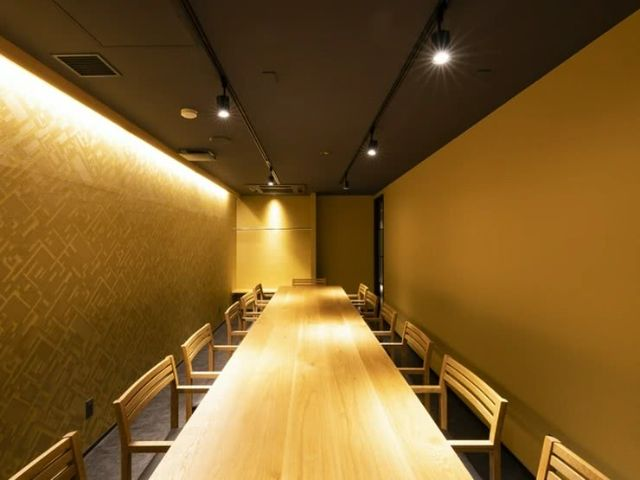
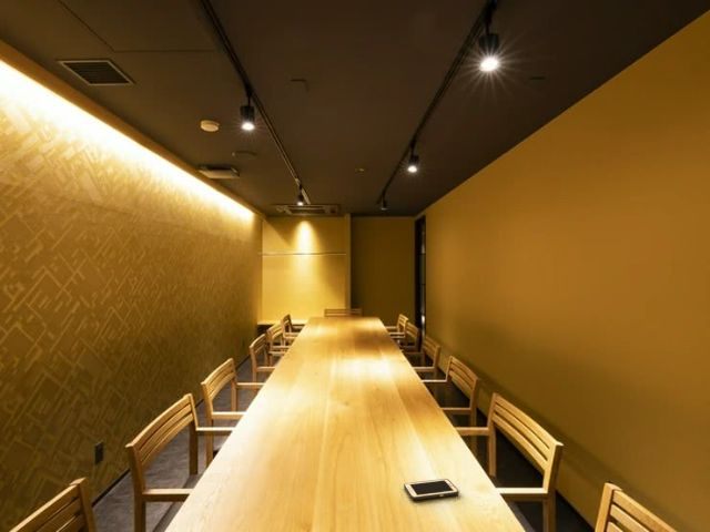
+ cell phone [403,478,460,501]
